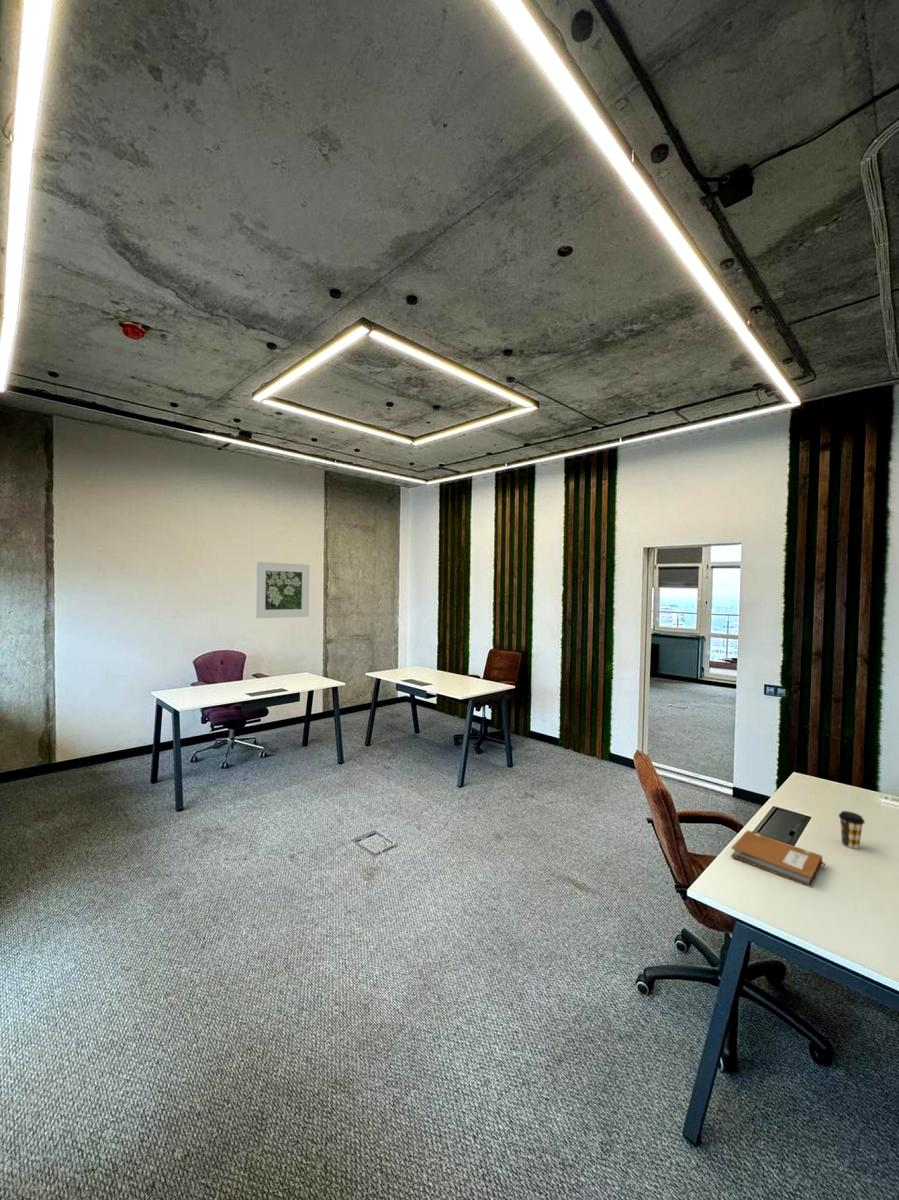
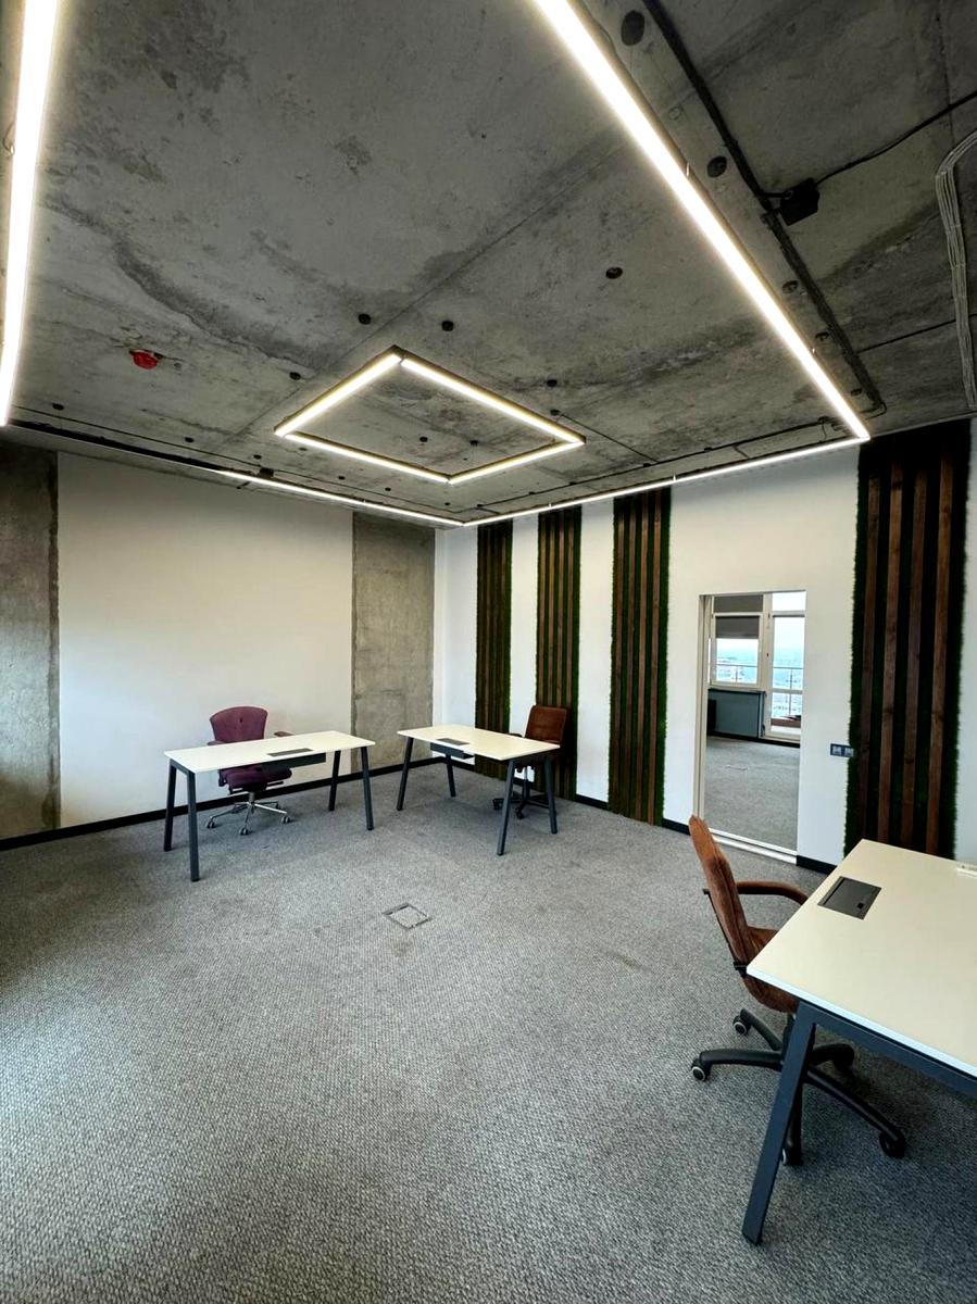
- notebook [730,829,827,888]
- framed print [255,561,310,619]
- coffee cup [838,810,866,850]
